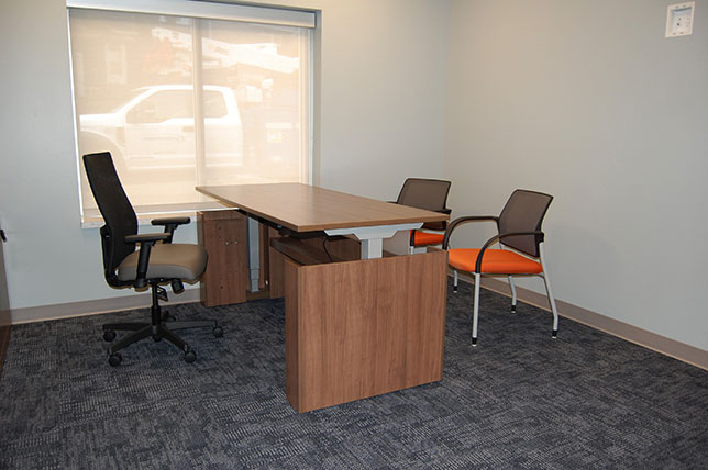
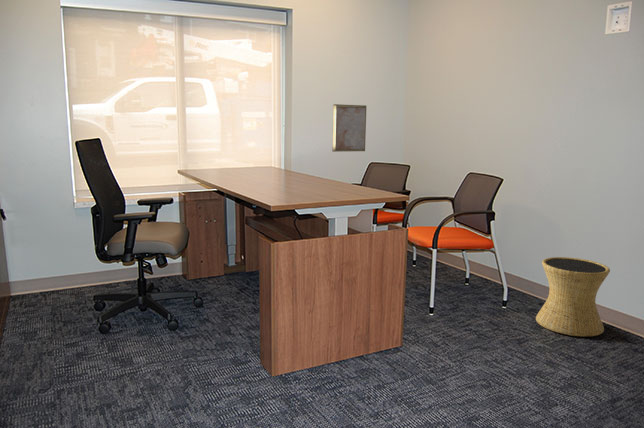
+ side table [535,256,611,337]
+ wall art [331,103,367,153]
